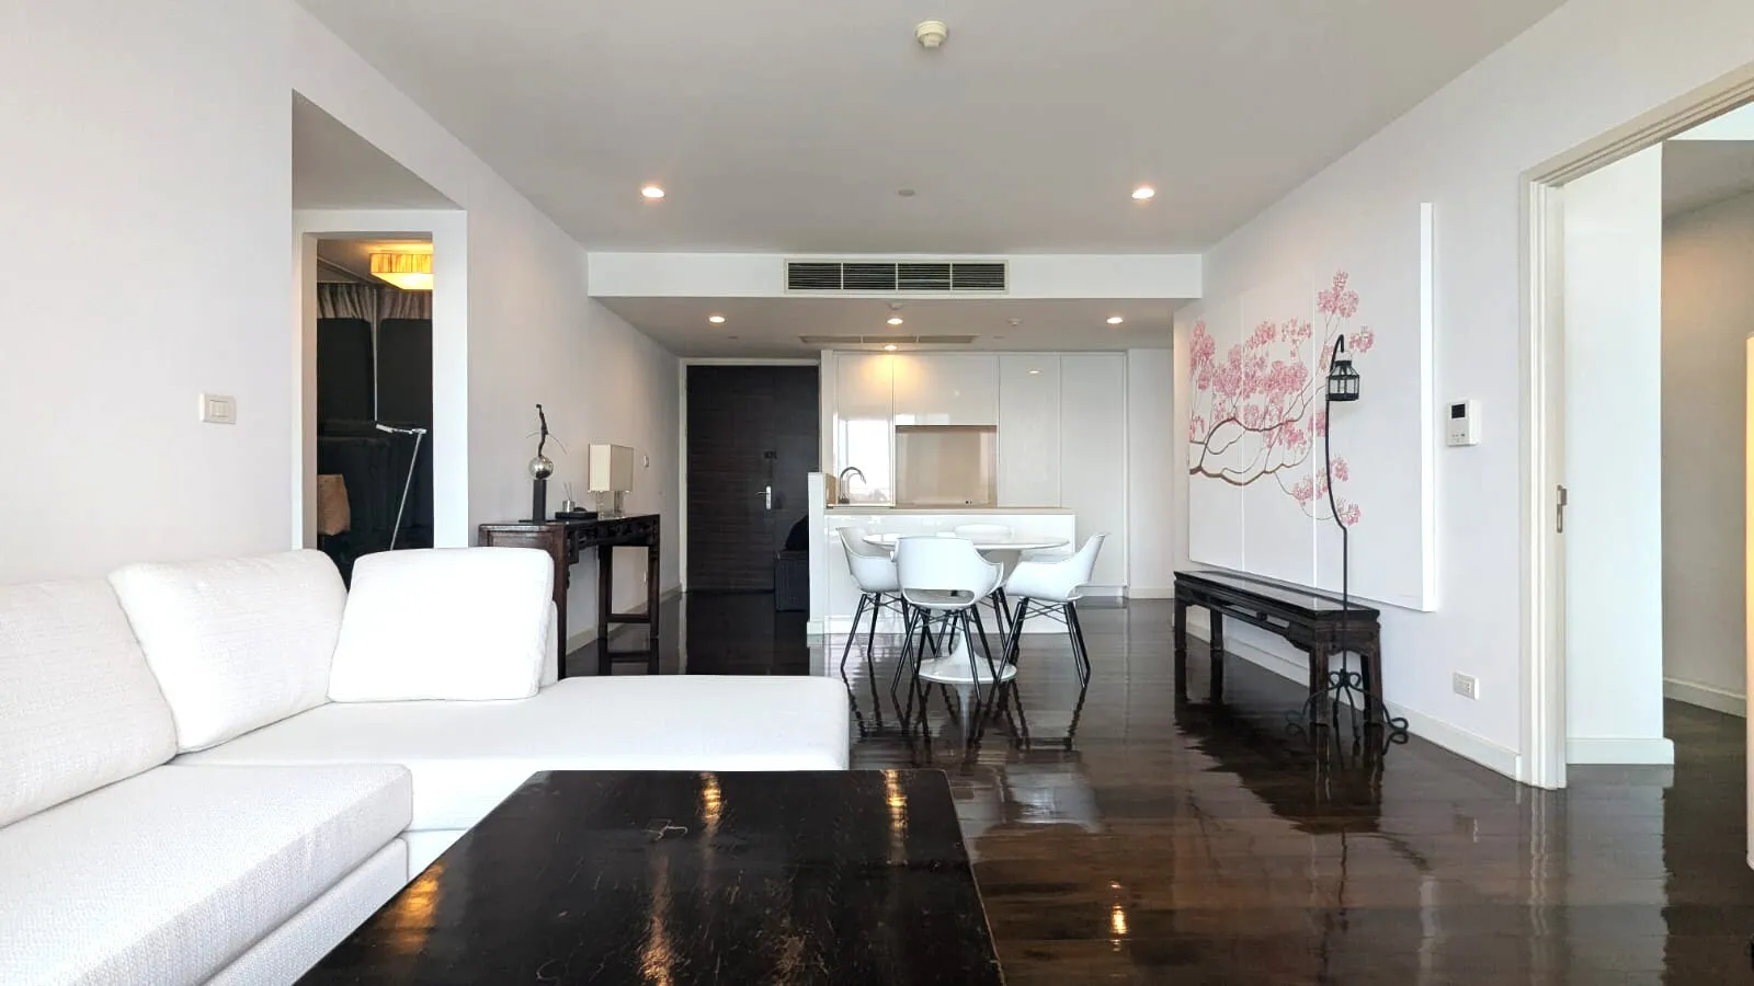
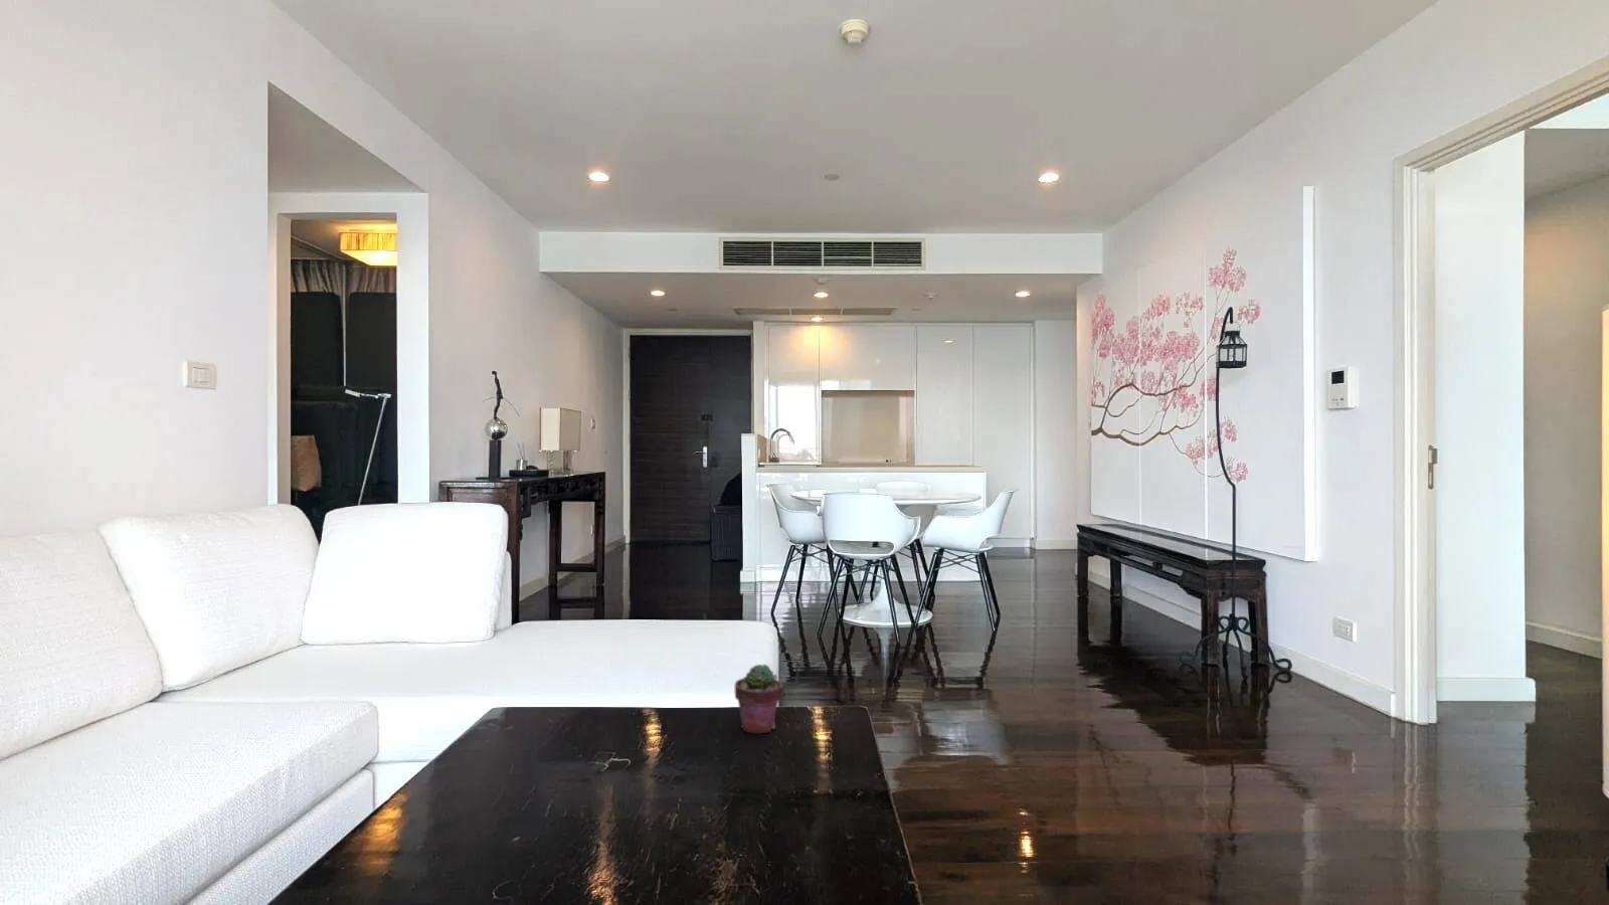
+ potted succulent [734,663,784,735]
